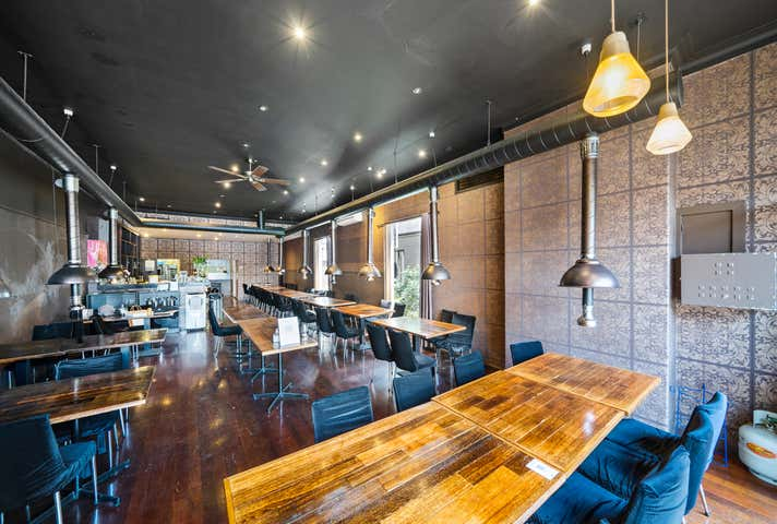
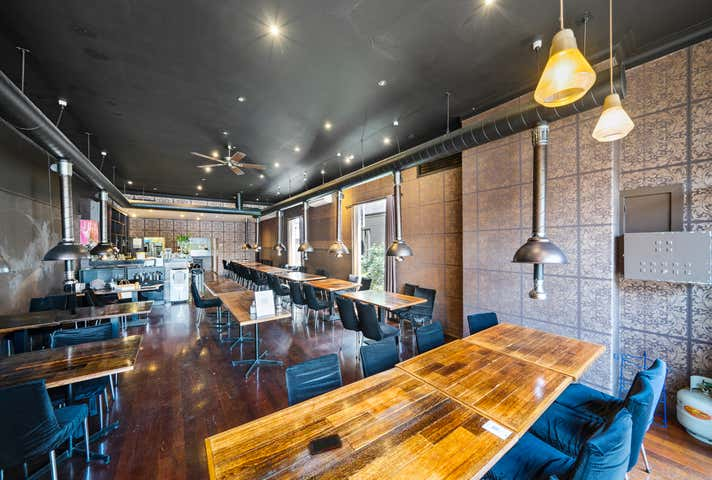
+ cell phone [308,432,343,456]
